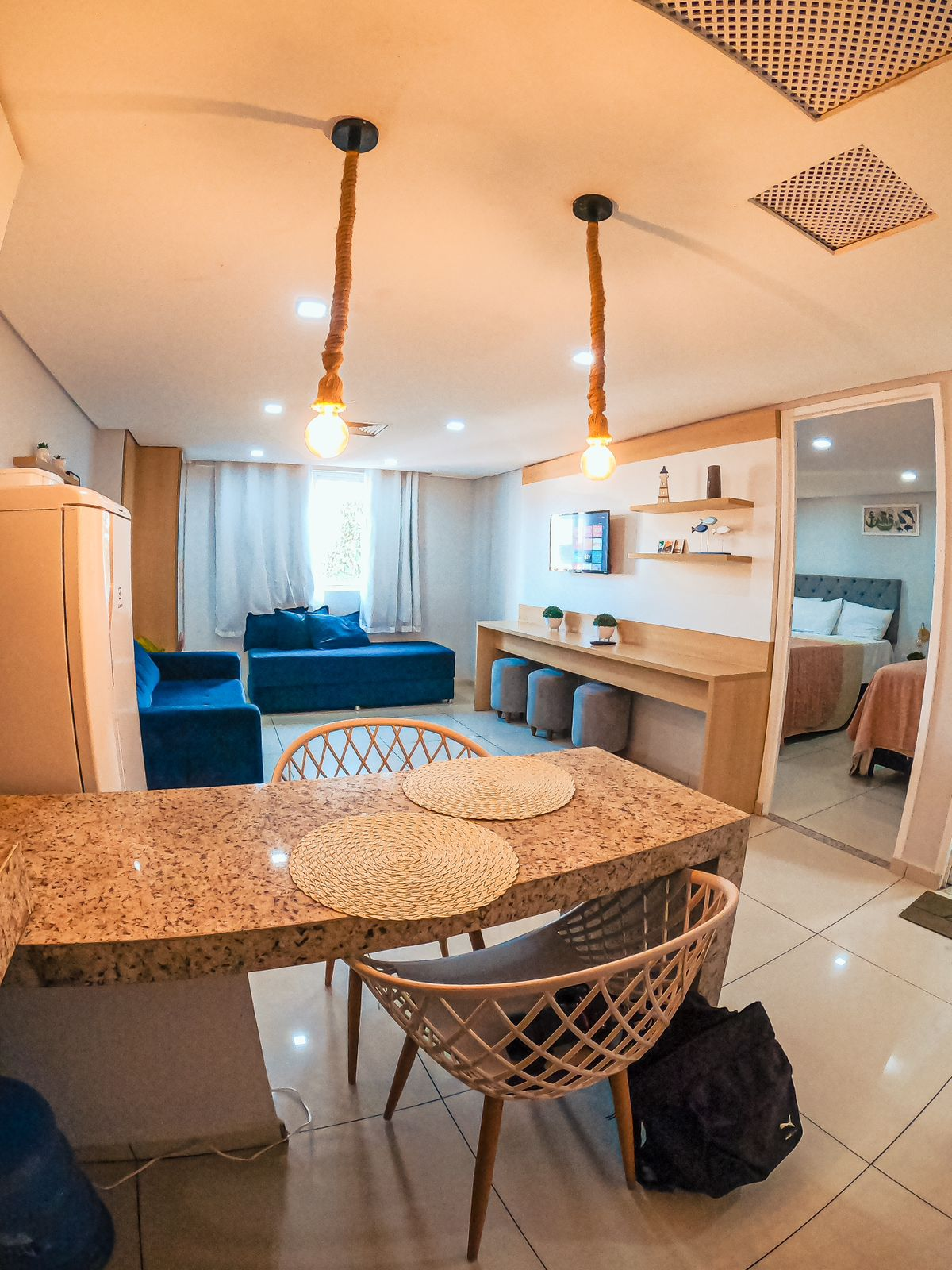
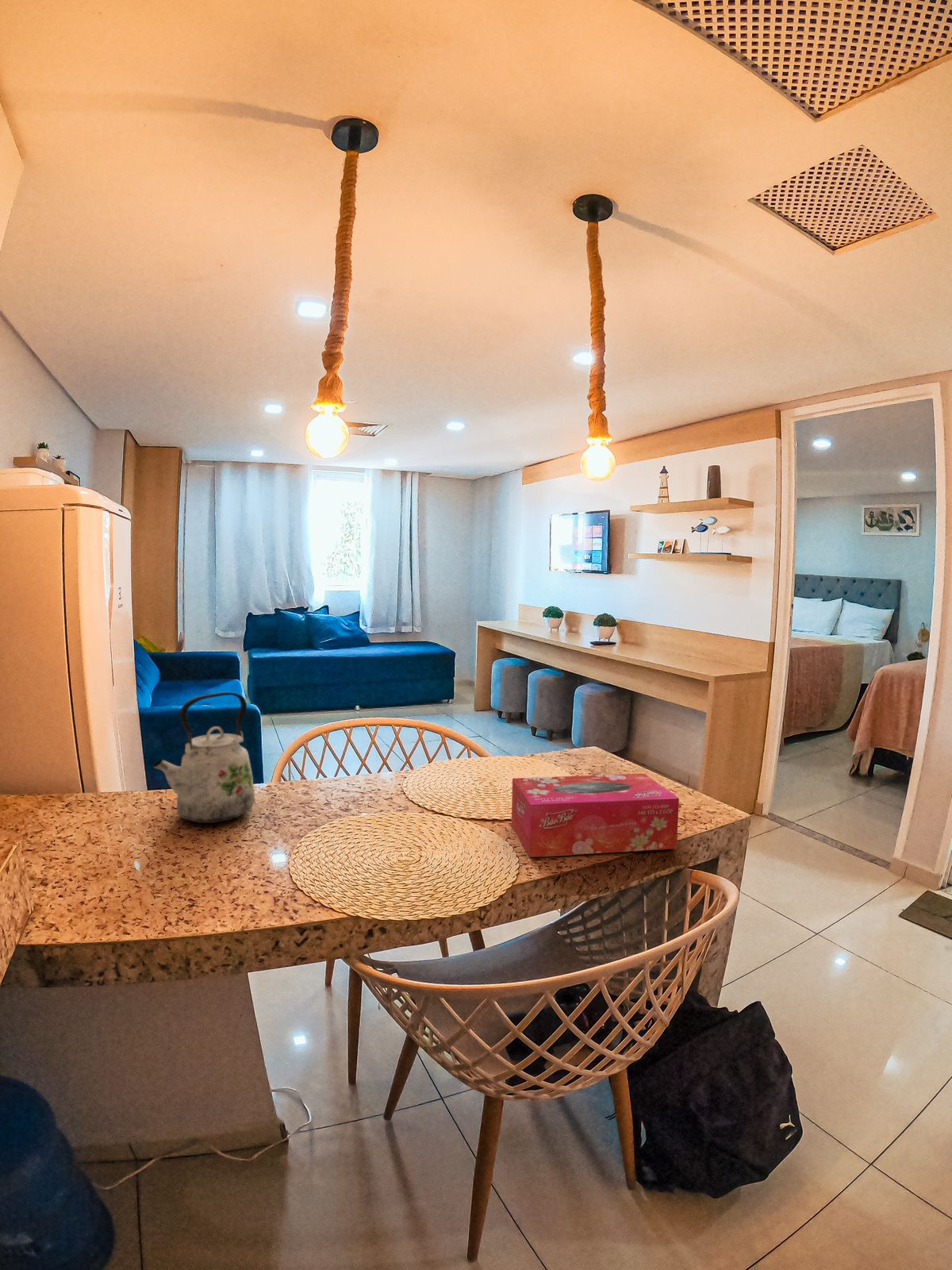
+ kettle [152,691,255,824]
+ tissue box [511,772,680,858]
